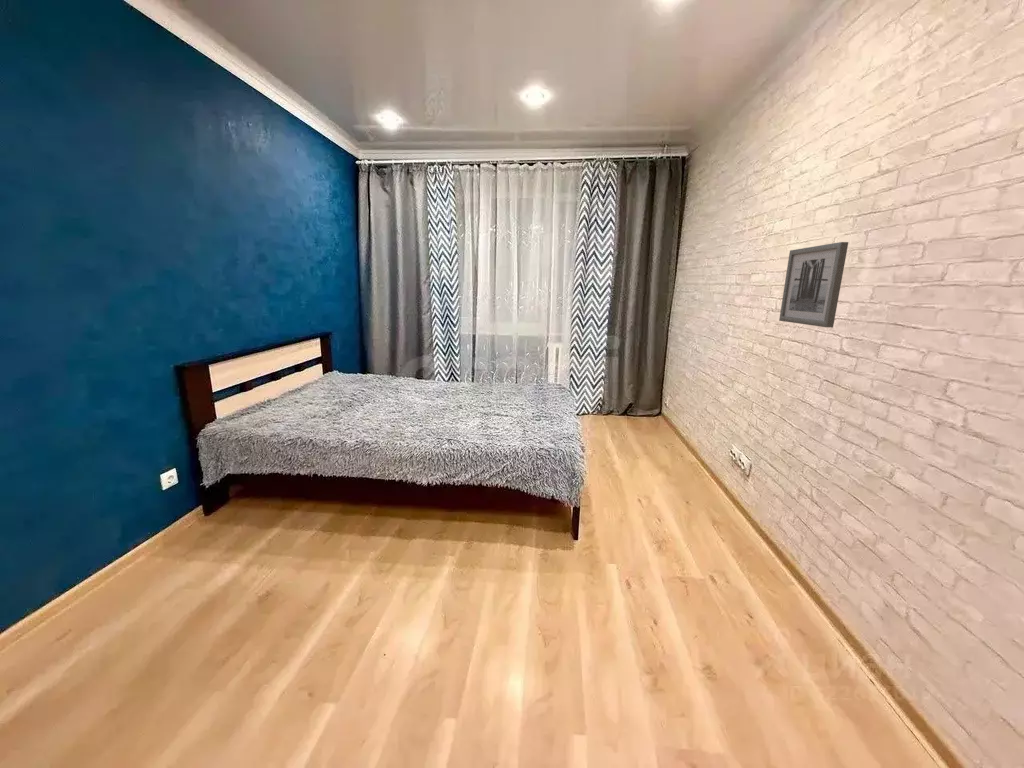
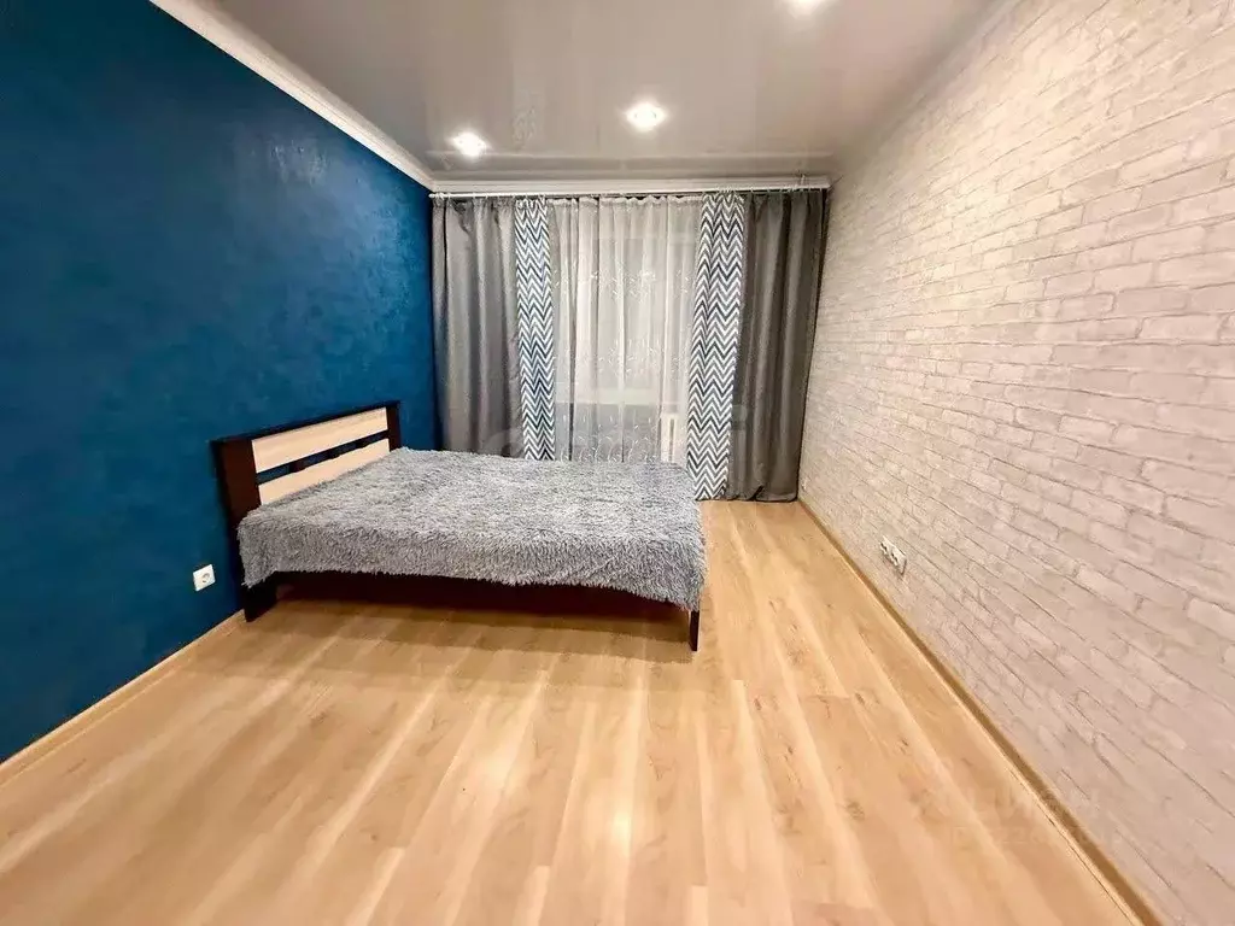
- wall art [778,241,849,329]
